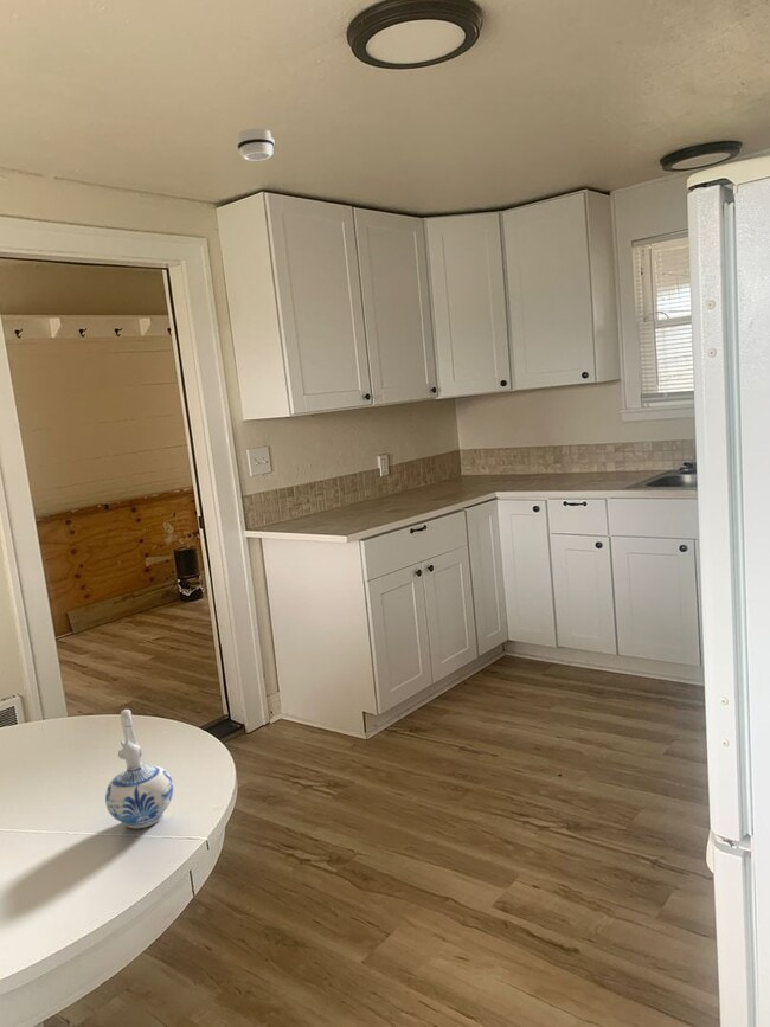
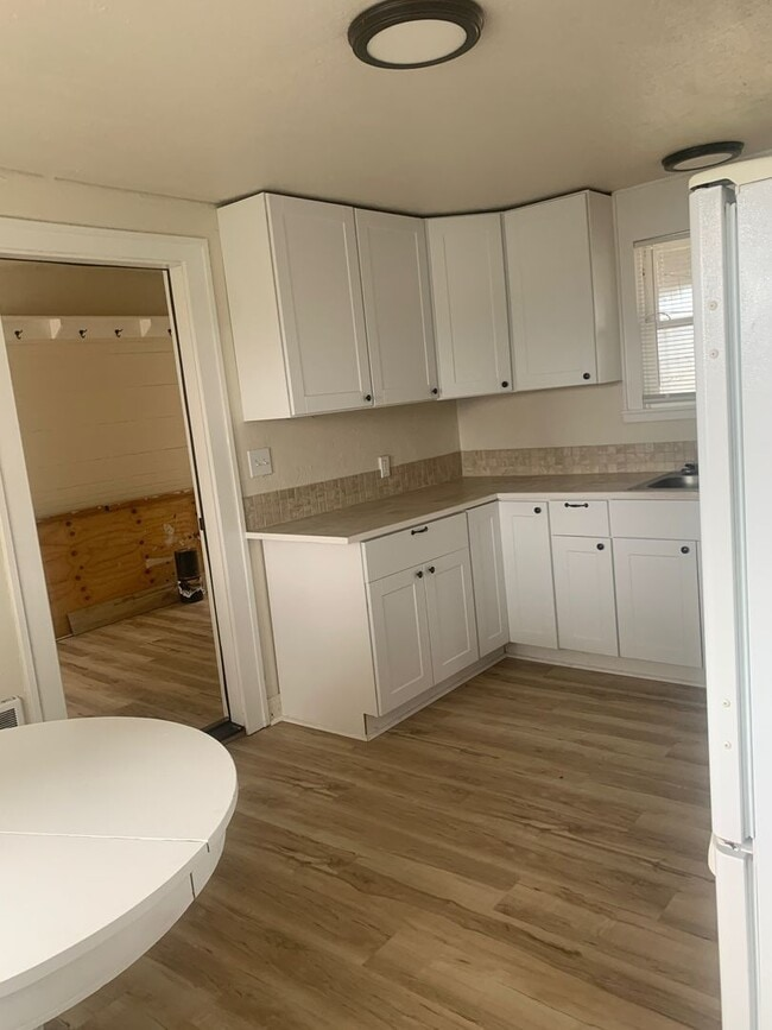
- smoke detector [236,127,276,162]
- ceramic pitcher [104,708,174,829]
